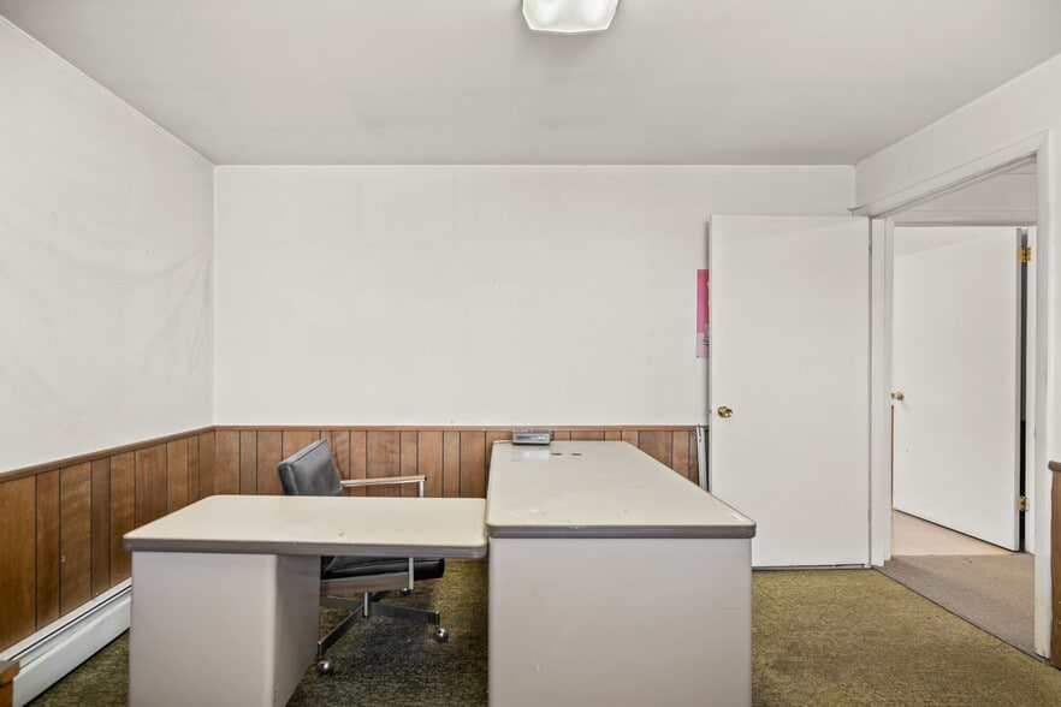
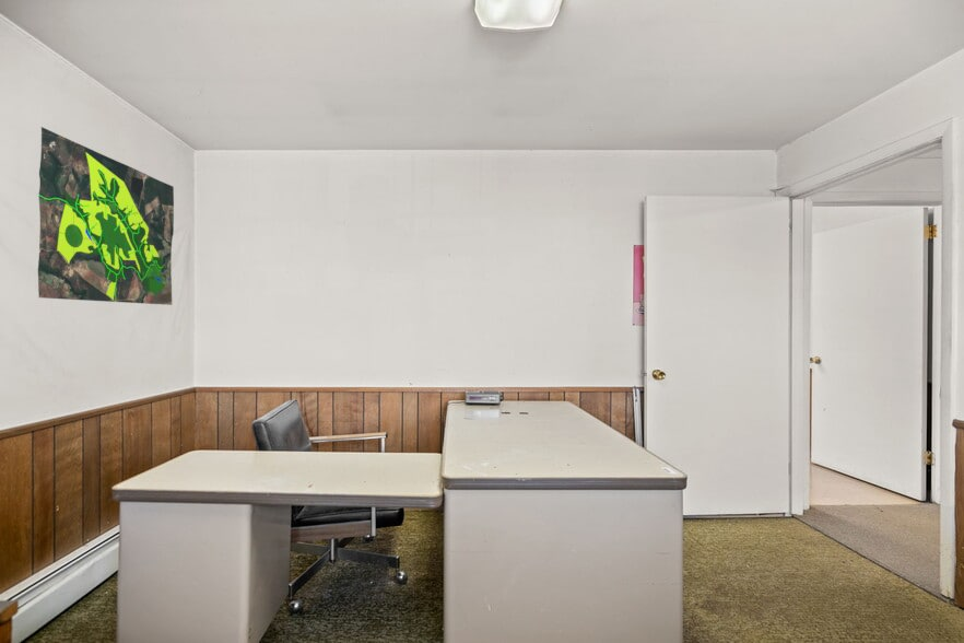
+ map [37,126,175,306]
